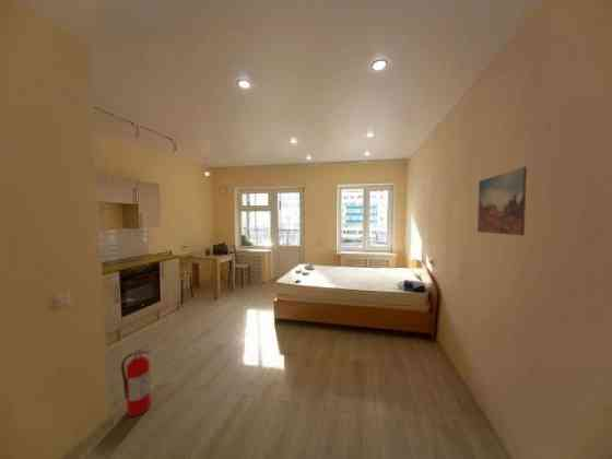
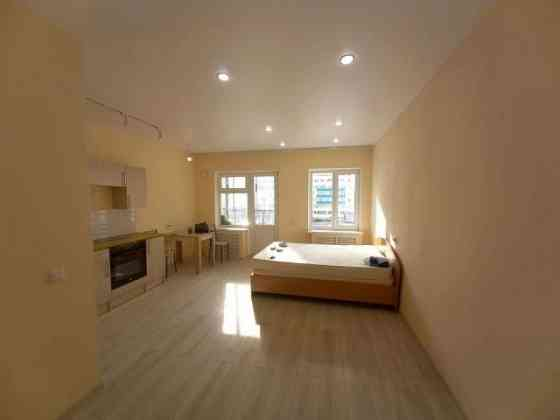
- wall art [476,165,528,237]
- fire extinguisher [120,343,153,417]
